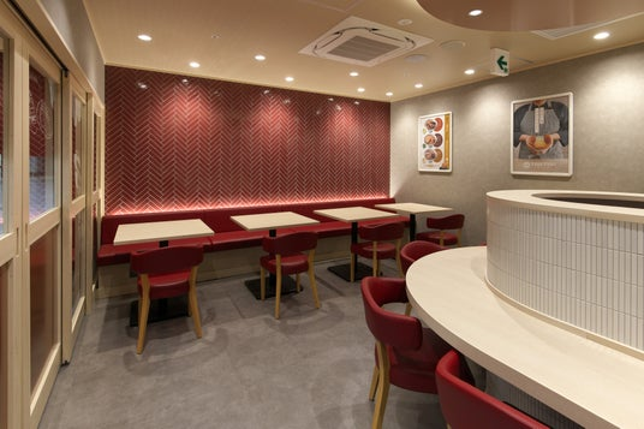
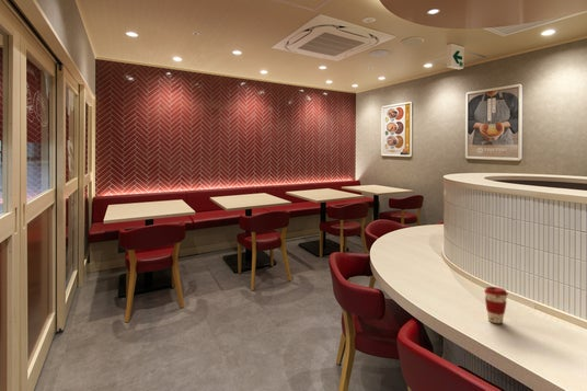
+ coffee cup [483,286,509,324]
